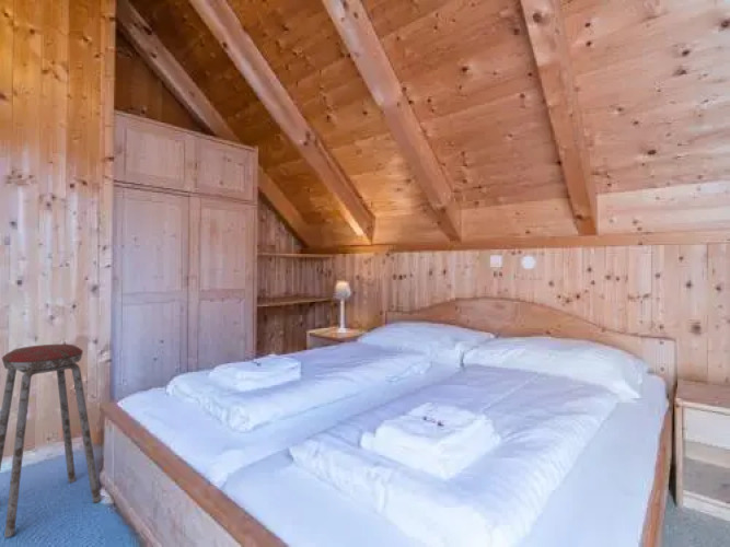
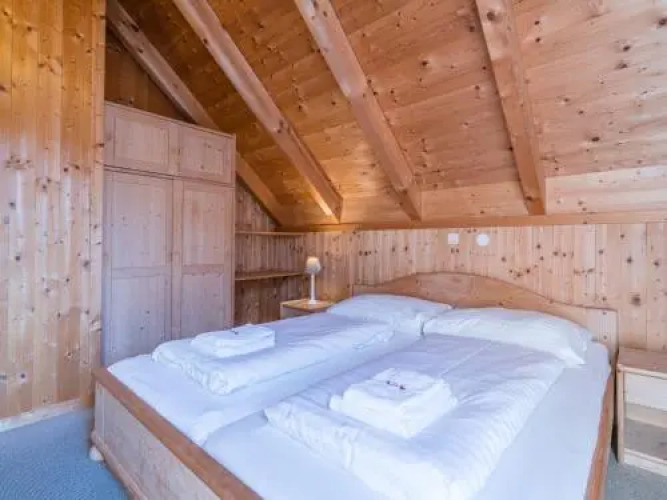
- music stool [0,344,102,538]
